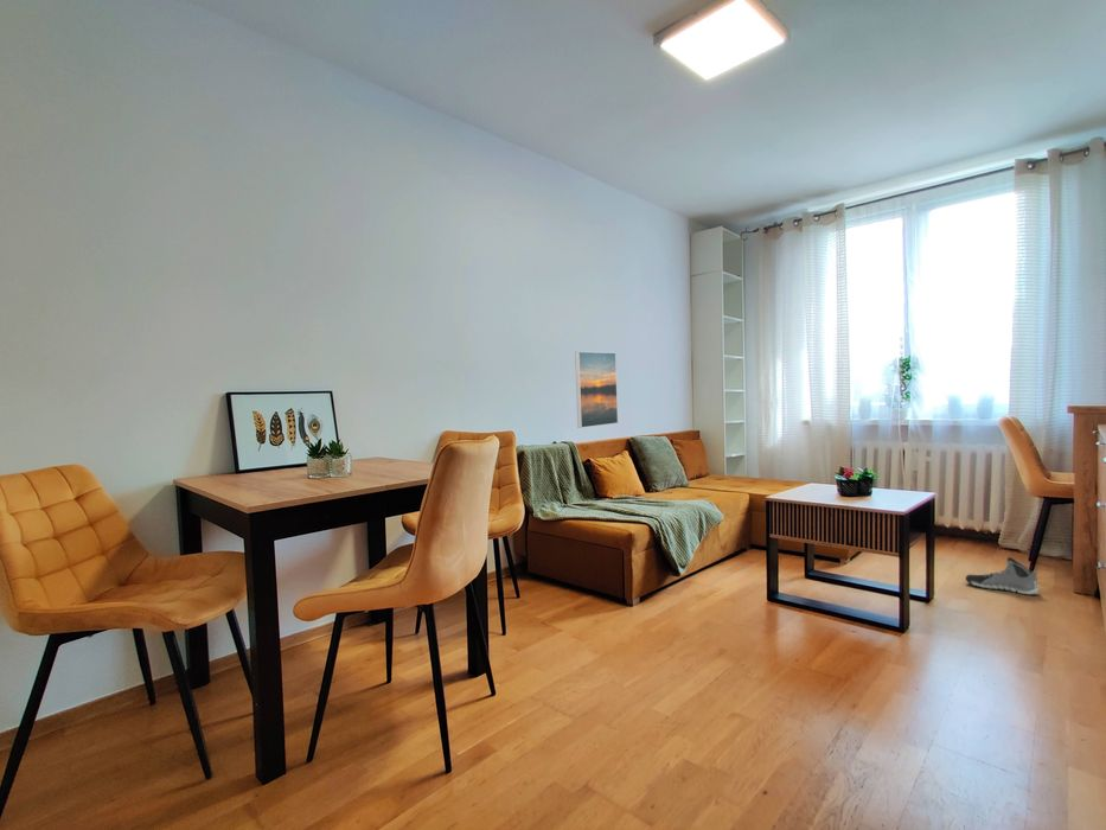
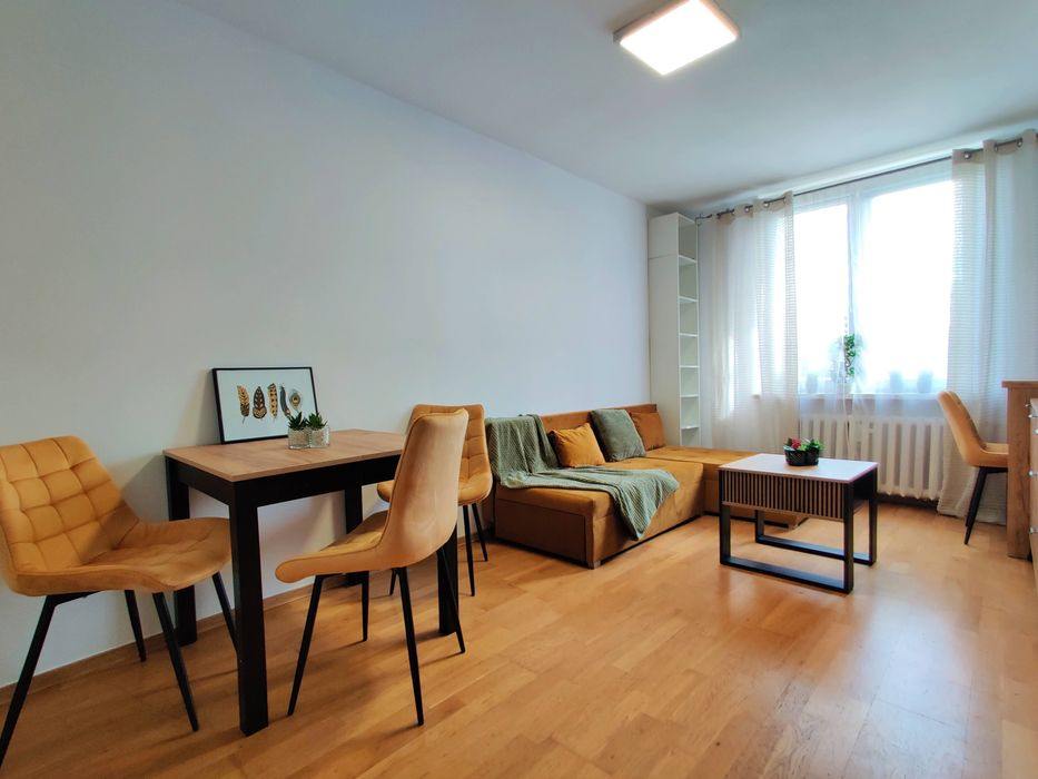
- sneaker [965,556,1041,596]
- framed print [574,351,619,429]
